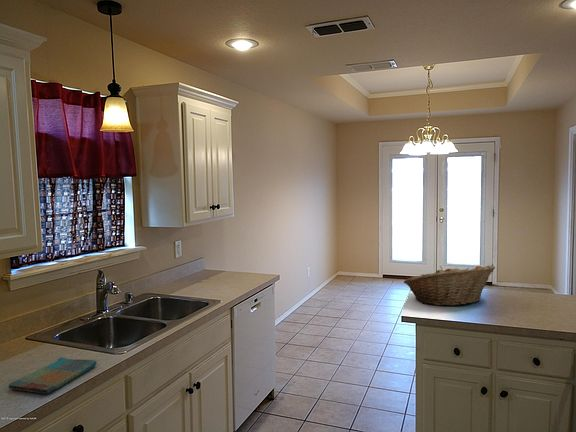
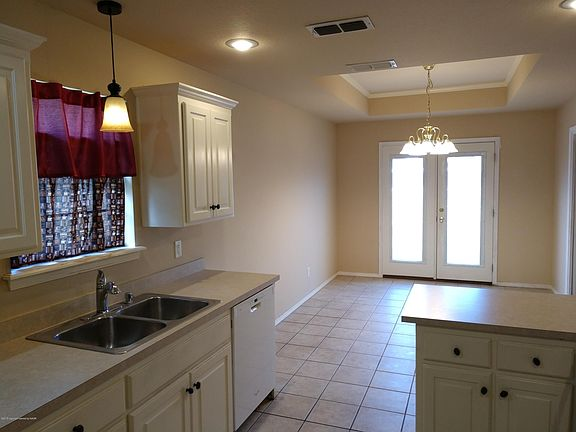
- dish towel [8,356,98,395]
- fruit basket [403,264,496,307]
